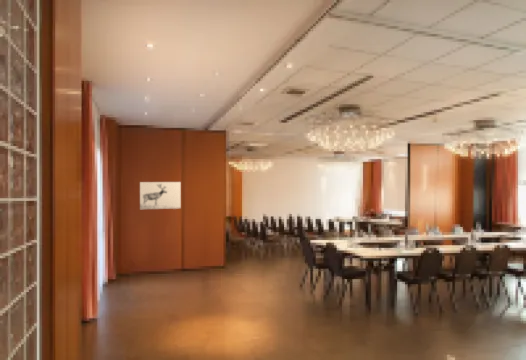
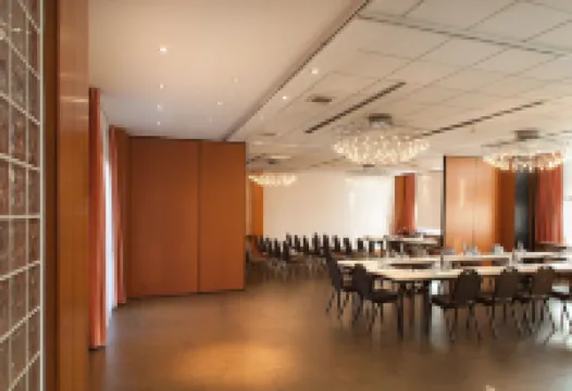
- wall art [139,181,182,210]
